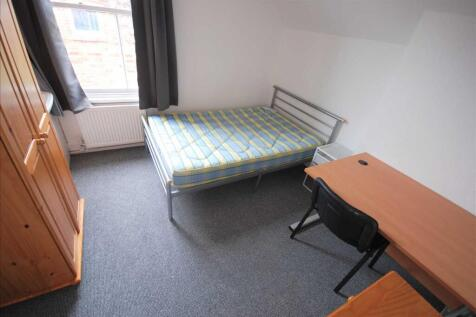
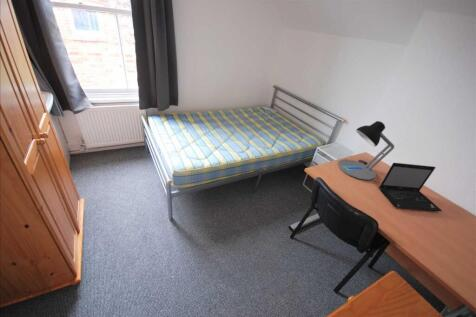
+ desk lamp [337,120,395,181]
+ laptop [378,162,443,212]
